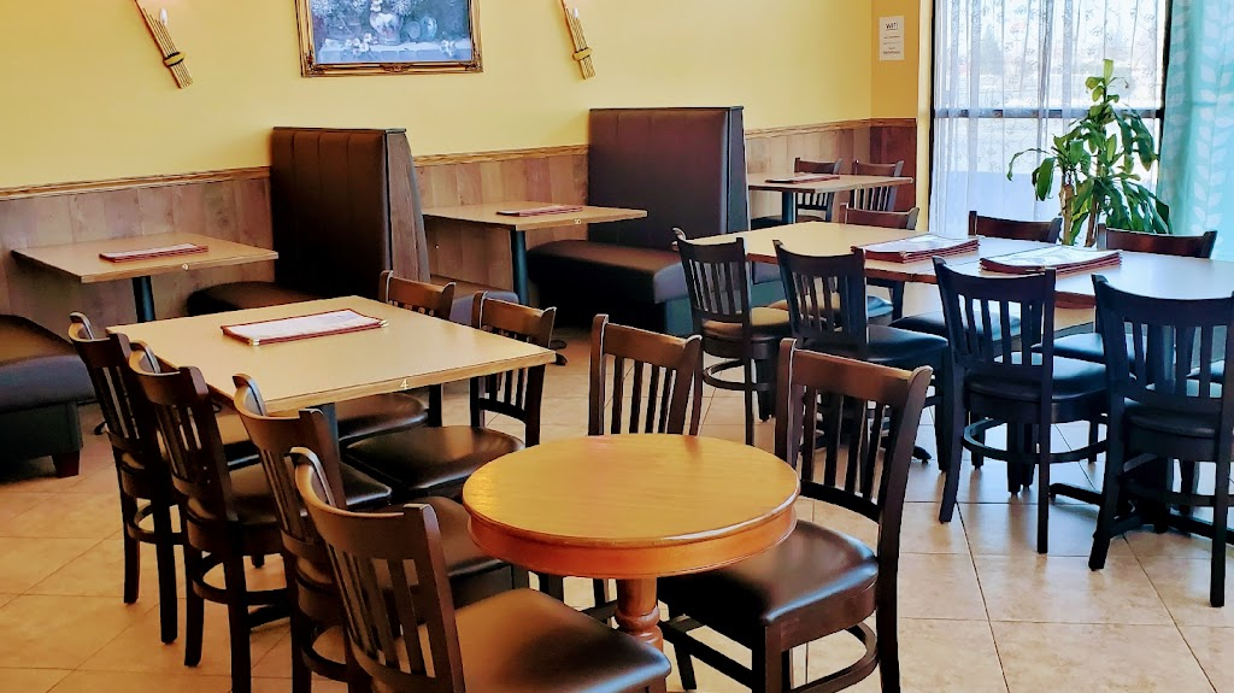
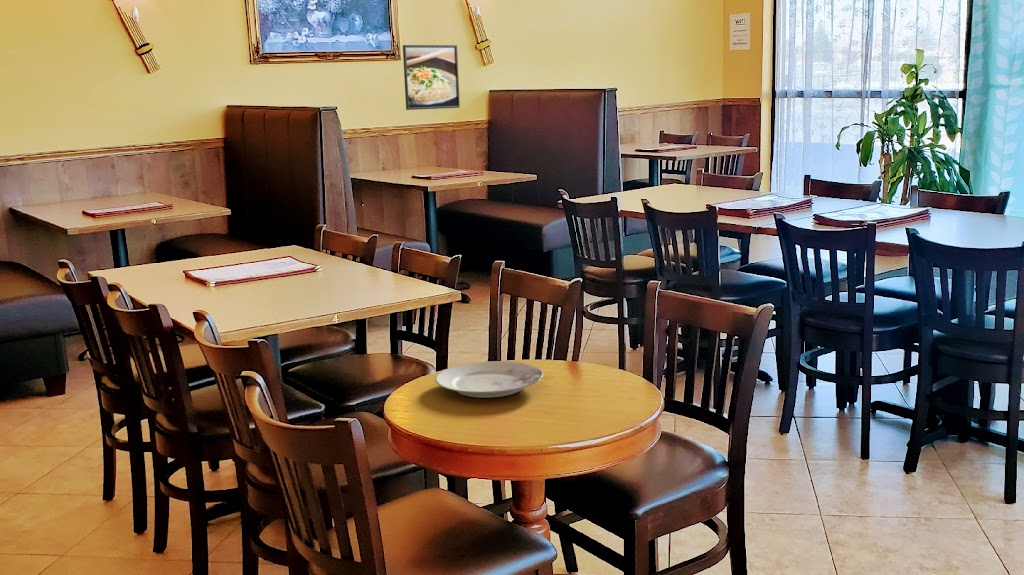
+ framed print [402,44,461,111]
+ plate [434,360,544,399]
